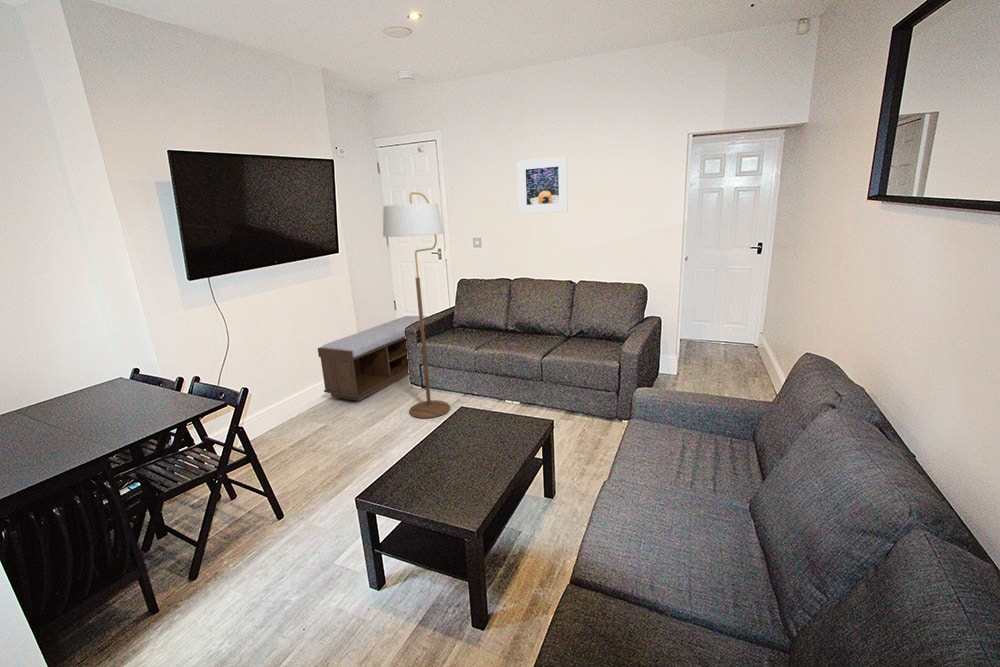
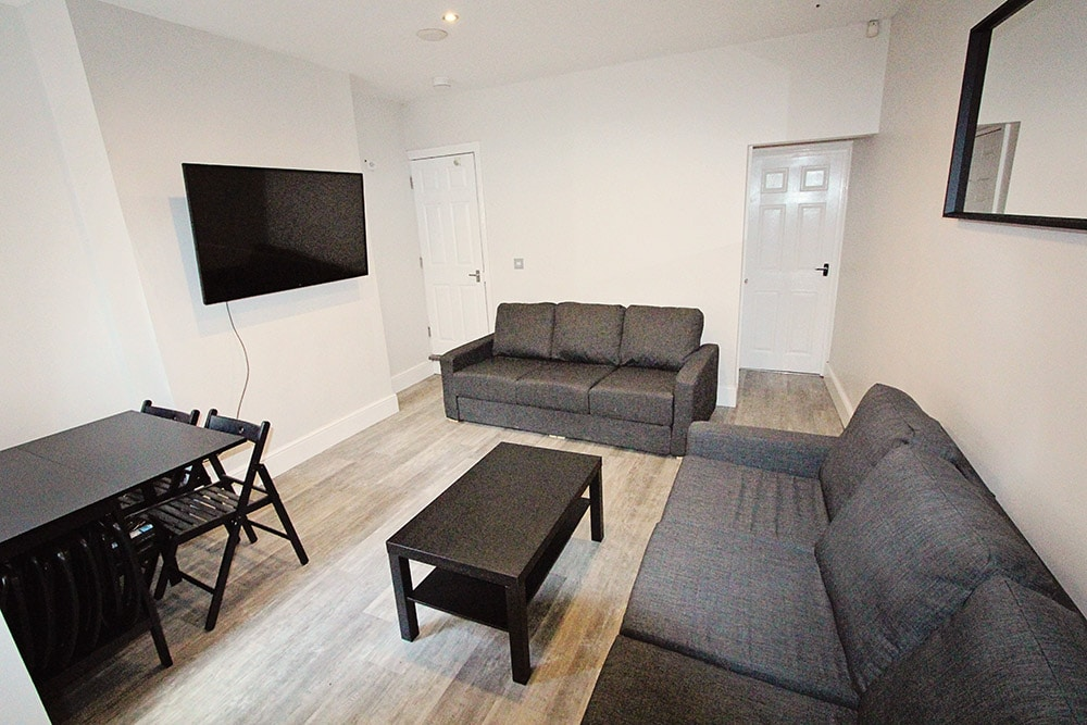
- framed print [517,156,569,215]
- floor lamp [382,191,451,419]
- bench [317,315,429,402]
